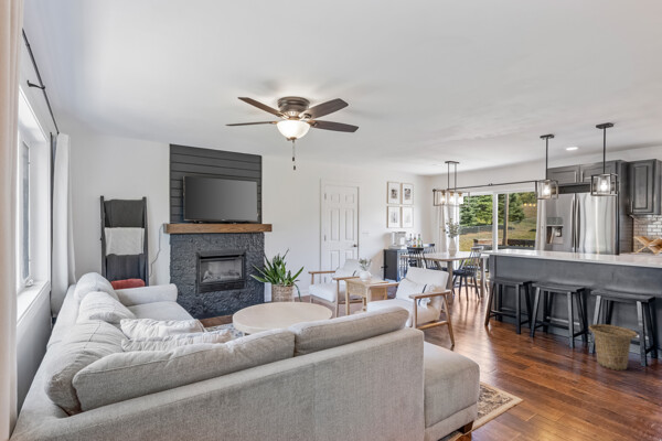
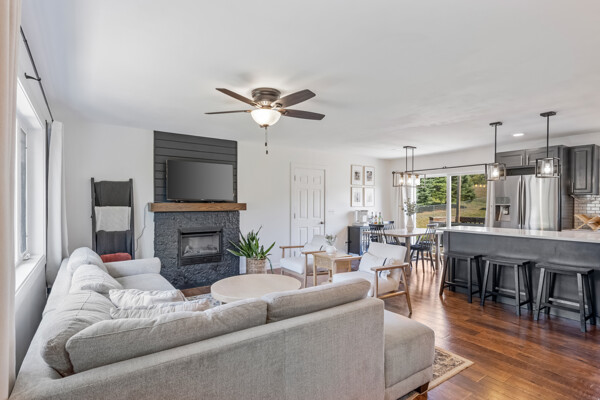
- basket [588,323,638,372]
